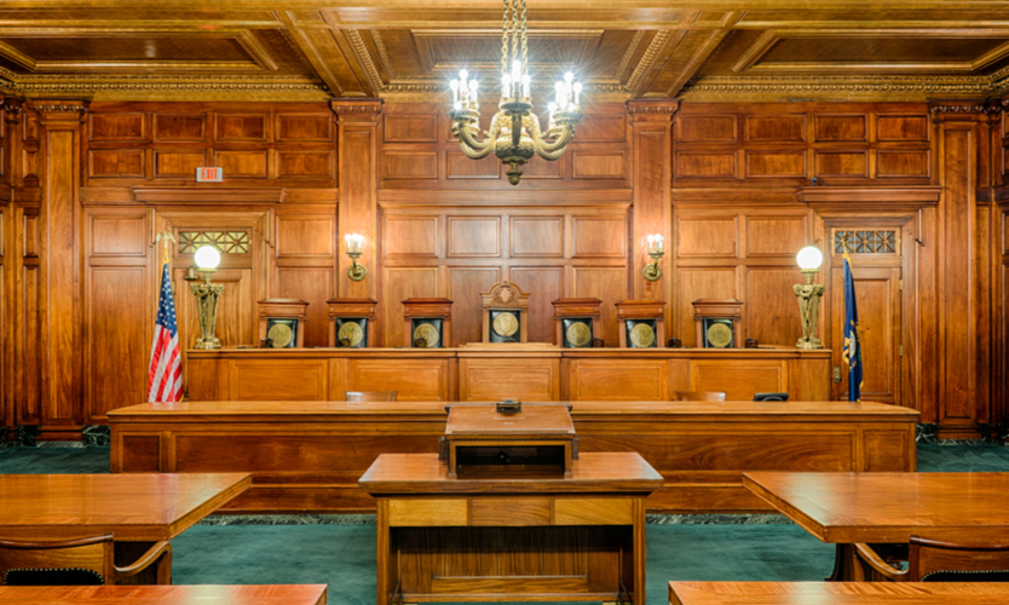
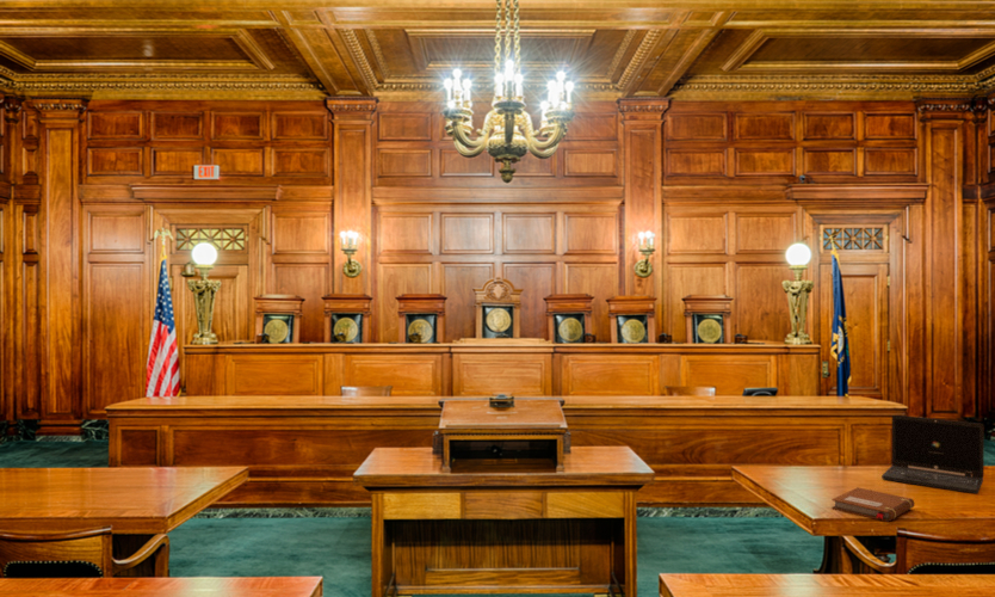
+ notebook [830,486,915,523]
+ laptop [880,414,985,496]
